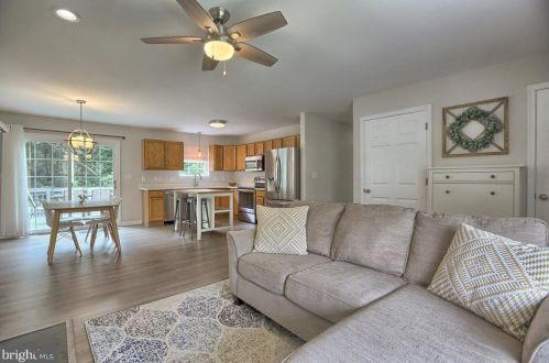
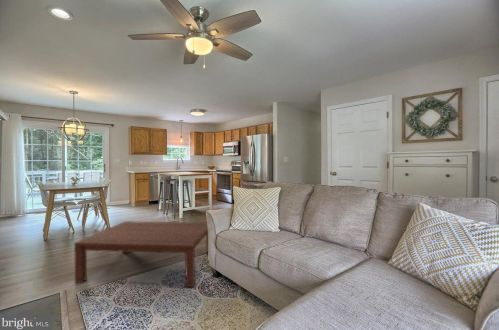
+ coffee table [73,220,209,288]
